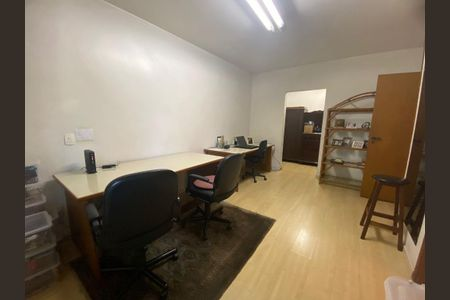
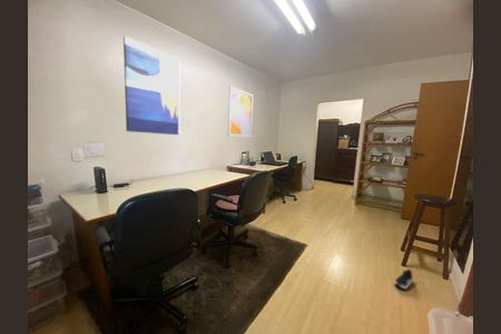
+ wall art [122,36,180,136]
+ wall art [227,85,254,138]
+ shoe [393,267,414,291]
